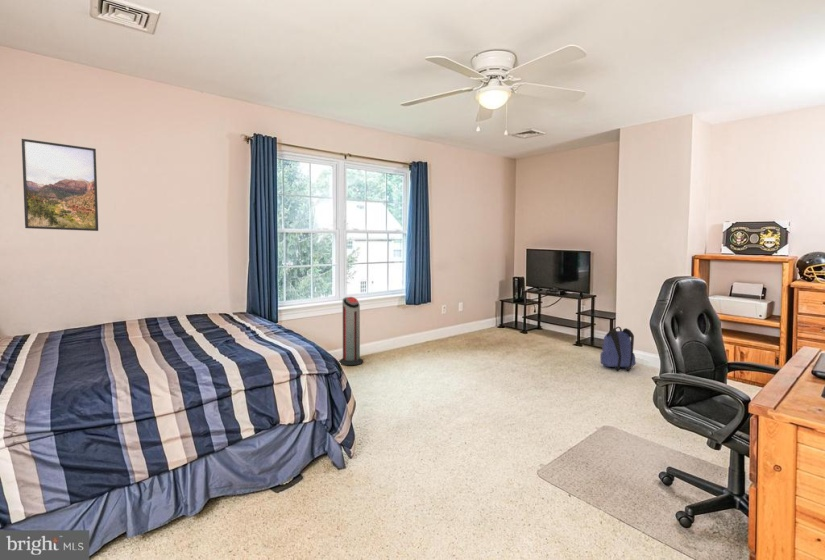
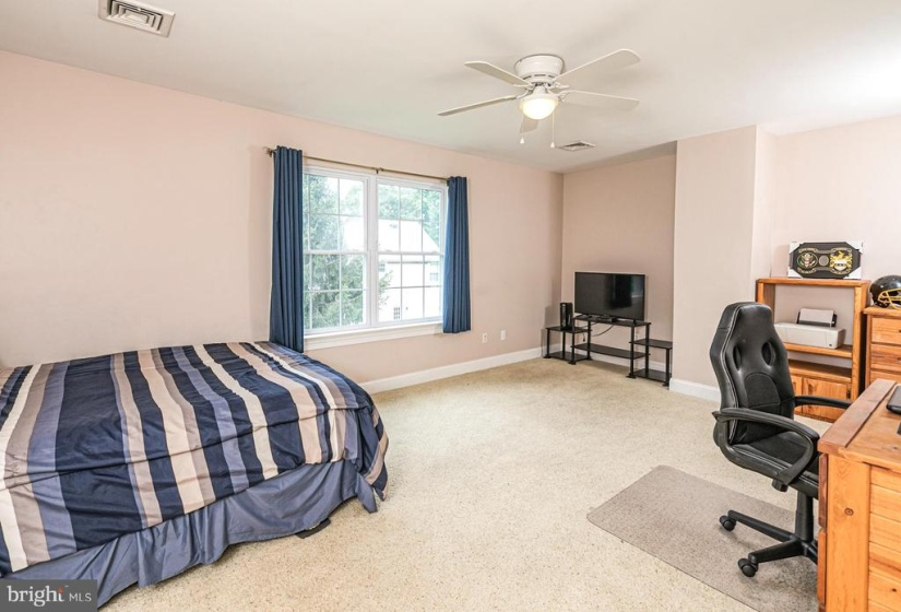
- air purifier [338,296,364,366]
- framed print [21,138,99,232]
- backpack [599,326,637,373]
